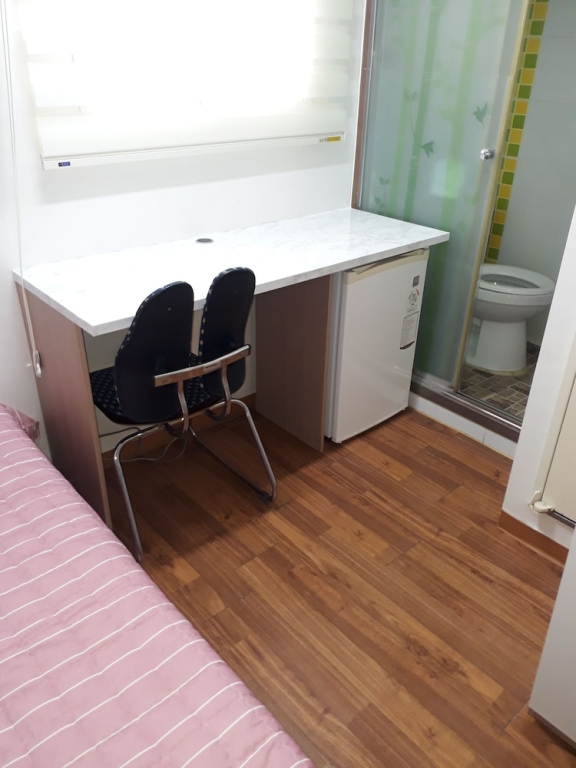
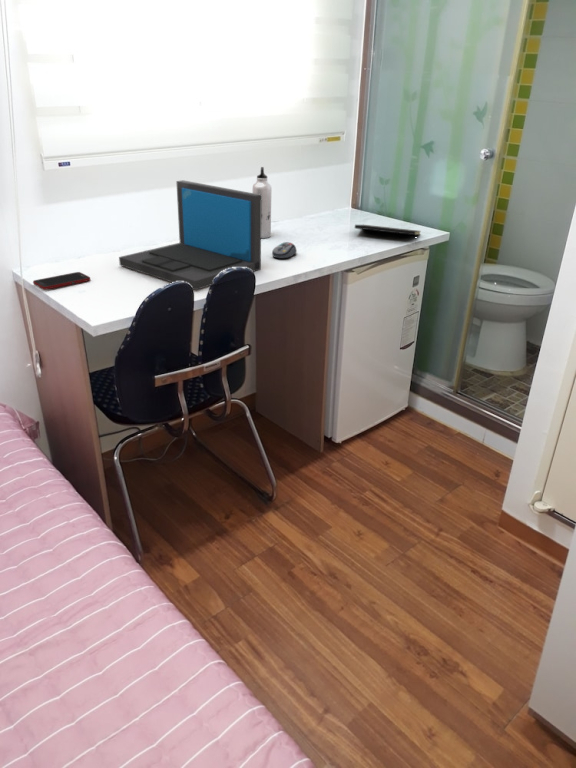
+ laptop [118,179,262,291]
+ computer mouse [271,241,298,260]
+ cell phone [32,271,91,291]
+ water bottle [252,166,272,239]
+ notepad [354,224,421,245]
